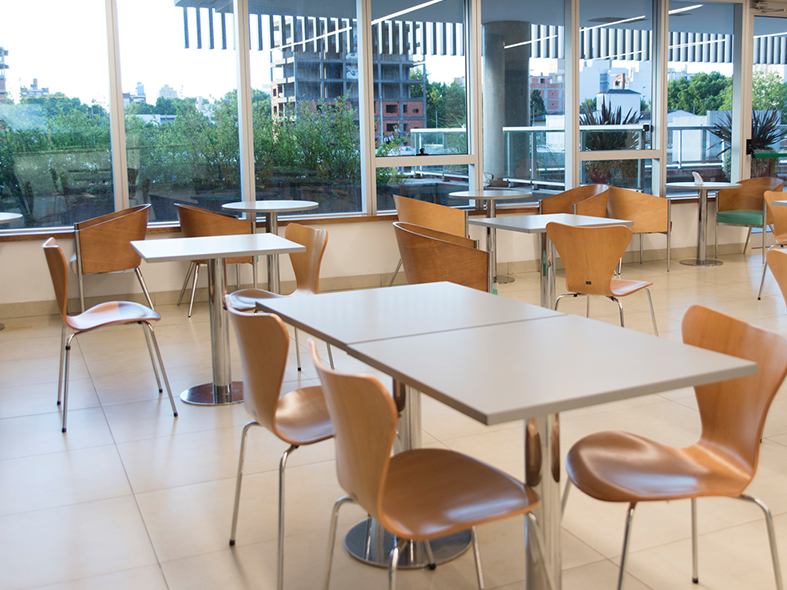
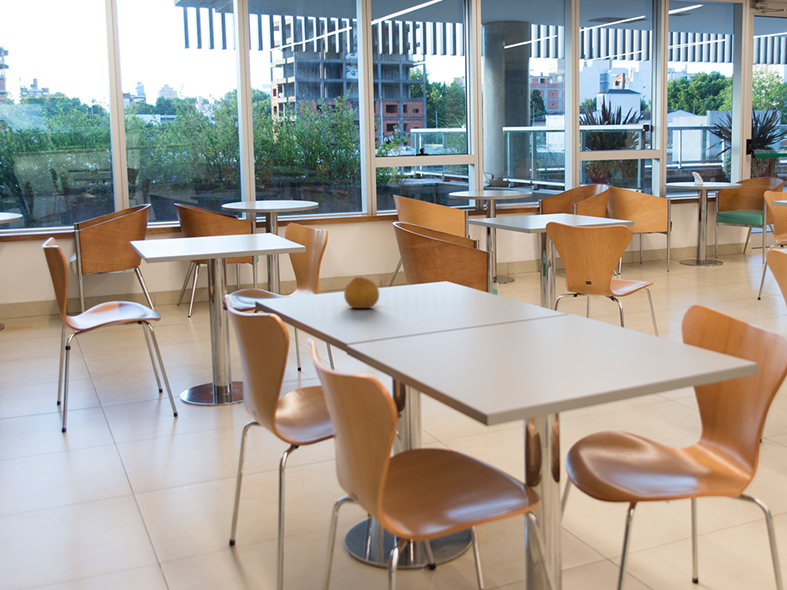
+ fruit [343,276,380,309]
